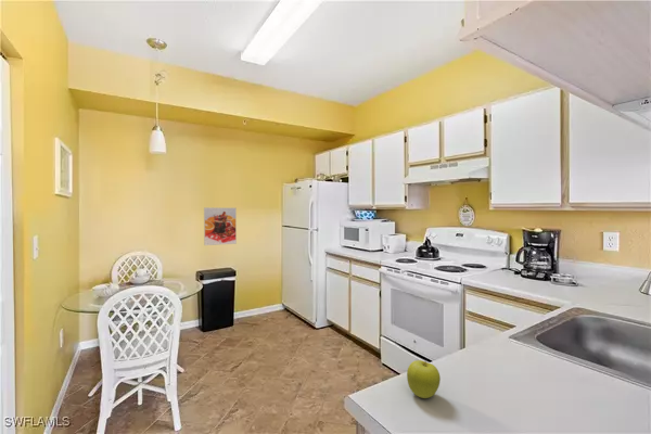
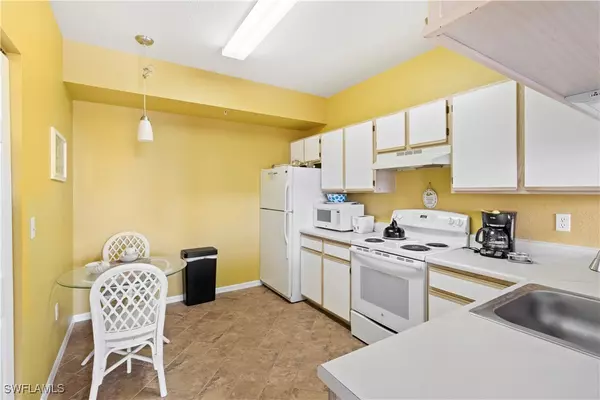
- fruit [406,359,442,399]
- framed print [203,206,238,246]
